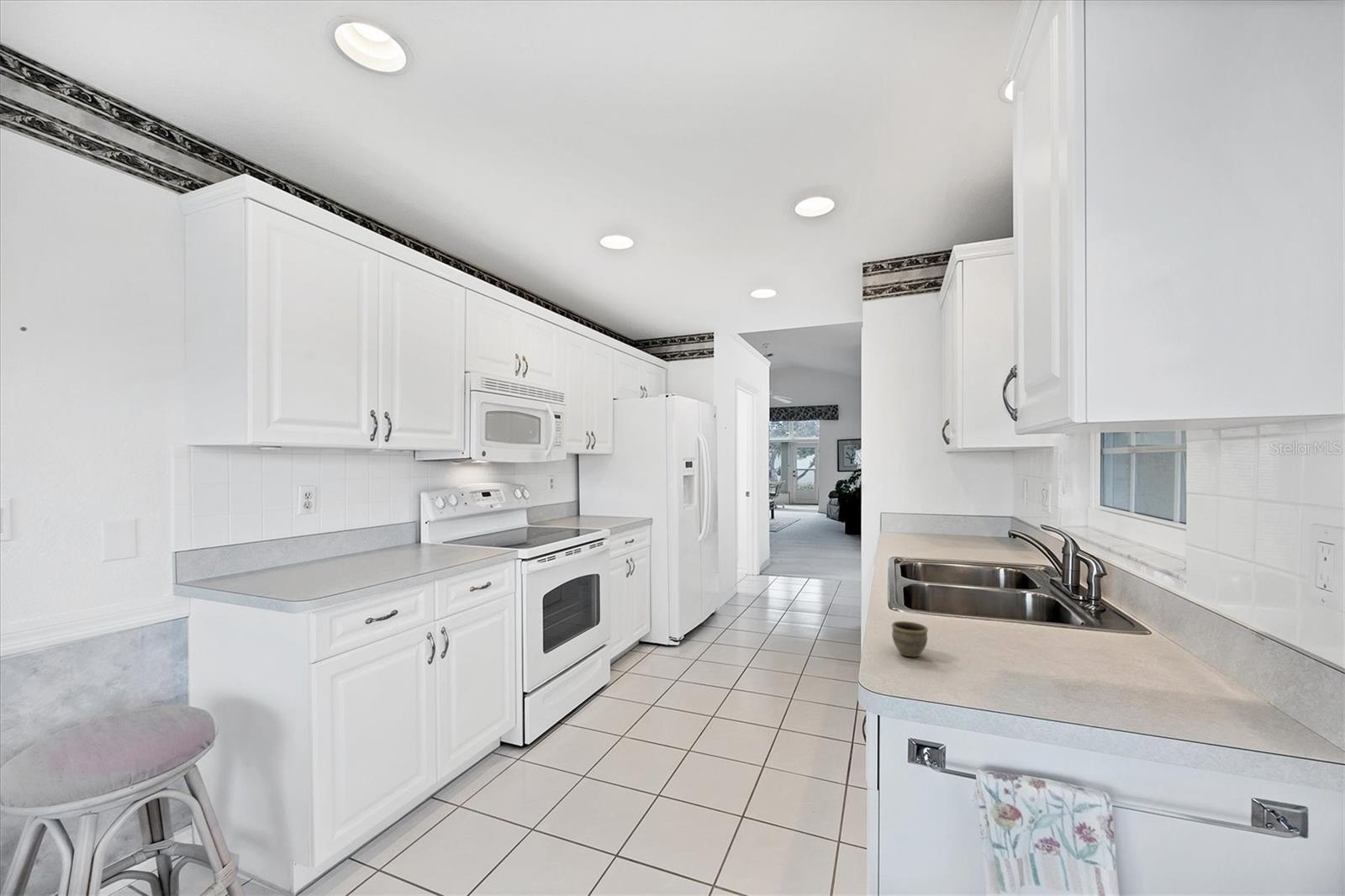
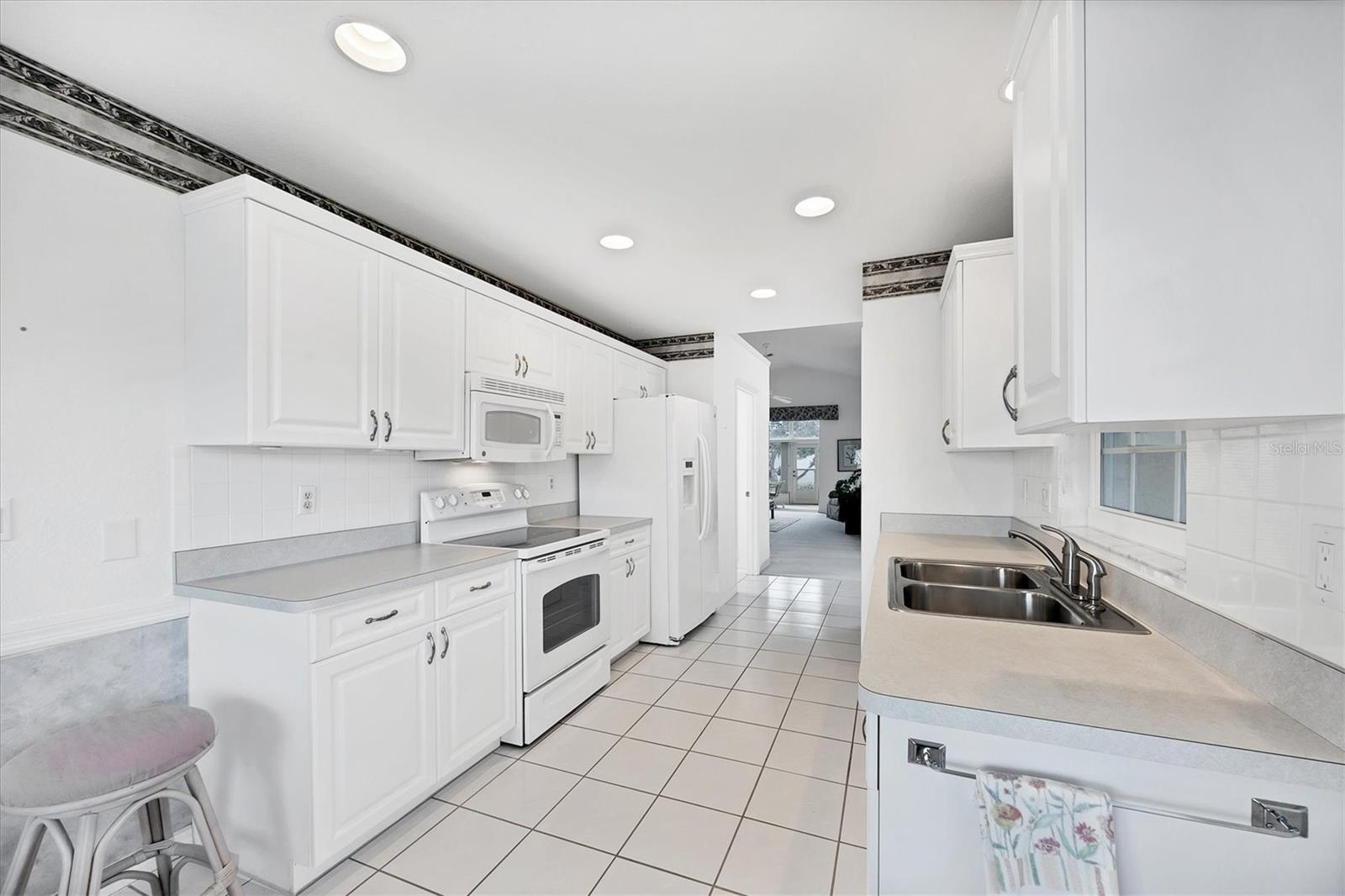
- cup [891,620,929,658]
